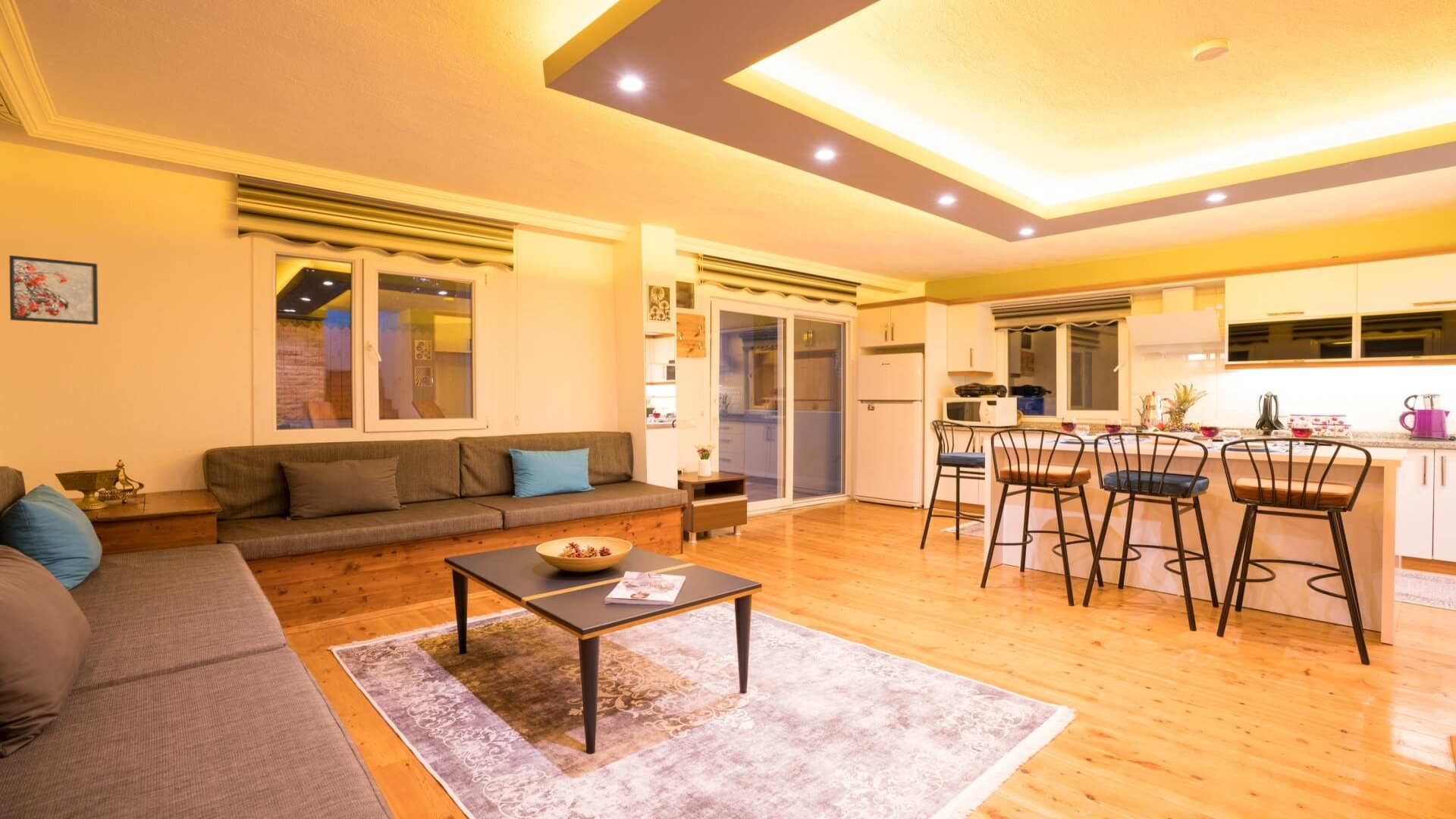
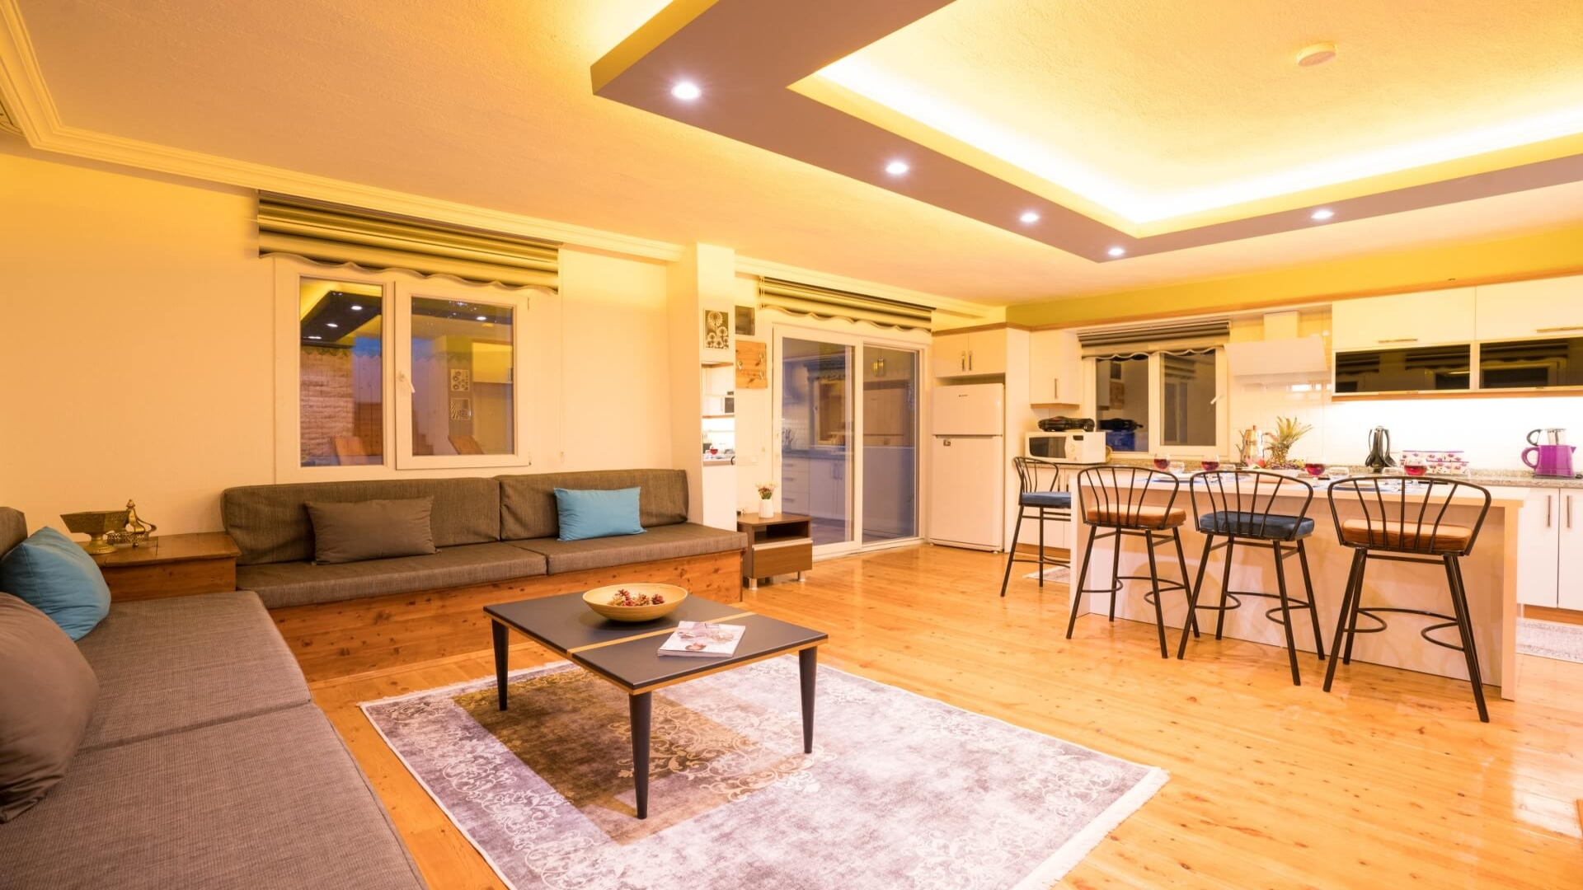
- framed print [8,255,99,325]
